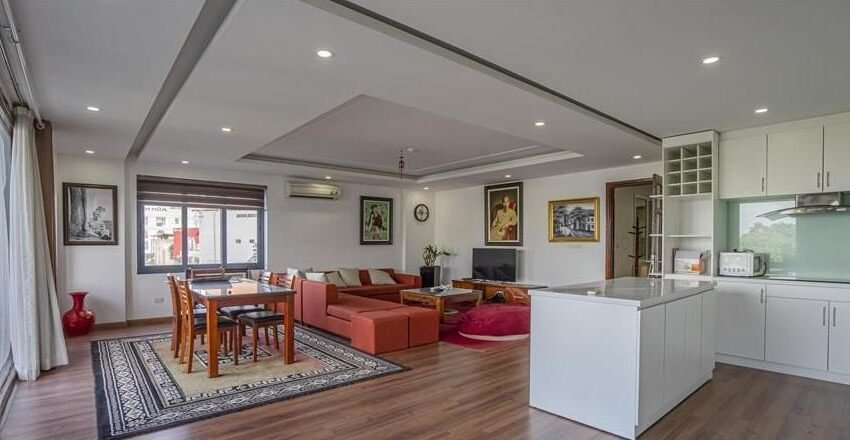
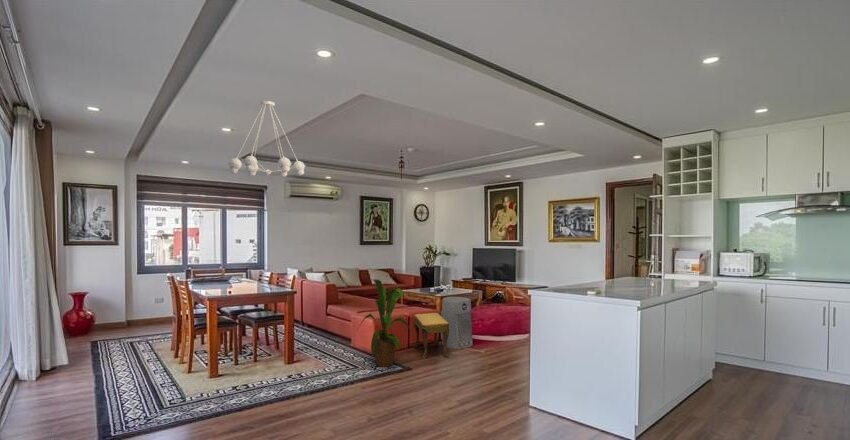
+ chandelier [226,100,307,178]
+ house plant [356,278,417,368]
+ air purifier [440,296,474,350]
+ footstool [413,312,450,360]
